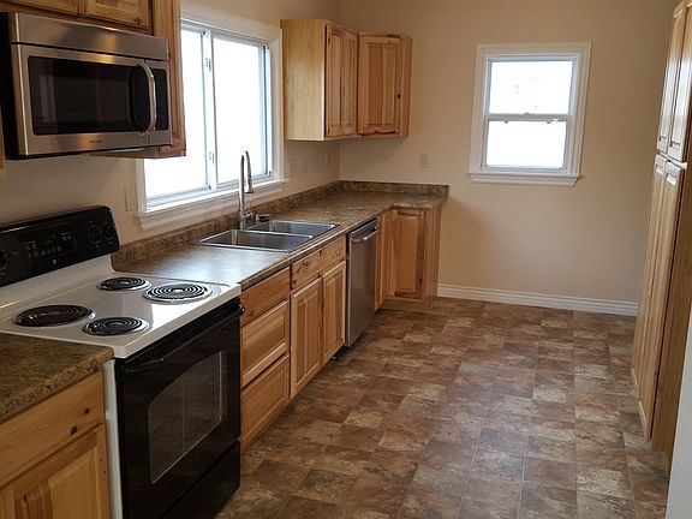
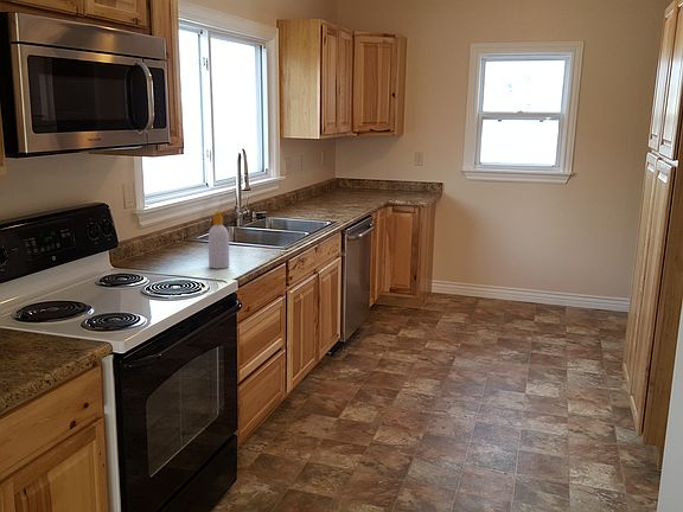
+ soap bottle [208,210,230,270]
